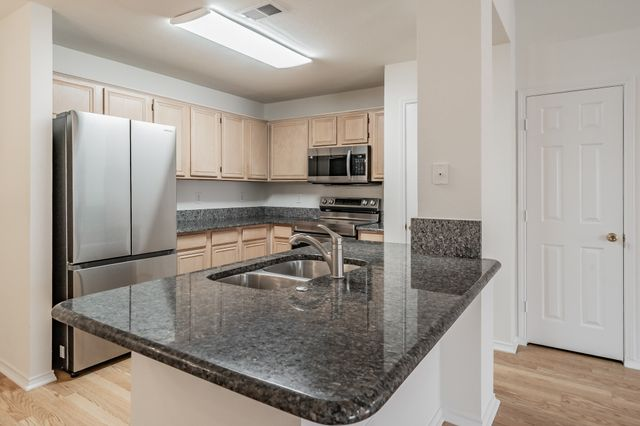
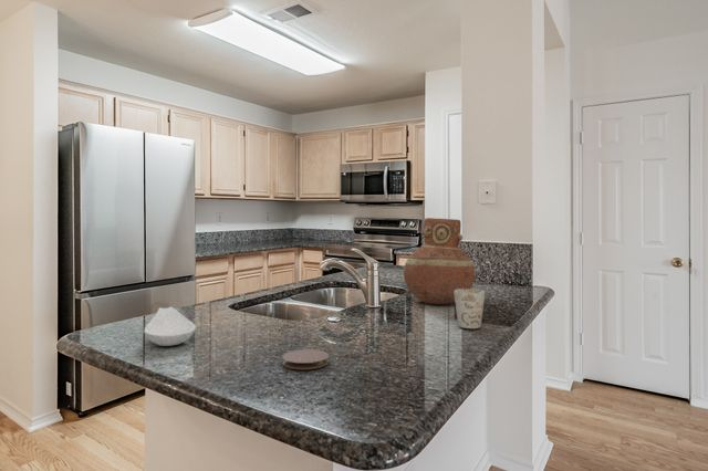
+ mug [455,287,486,329]
+ vase [403,217,476,305]
+ coaster [281,348,330,370]
+ spoon rest [143,306,197,347]
